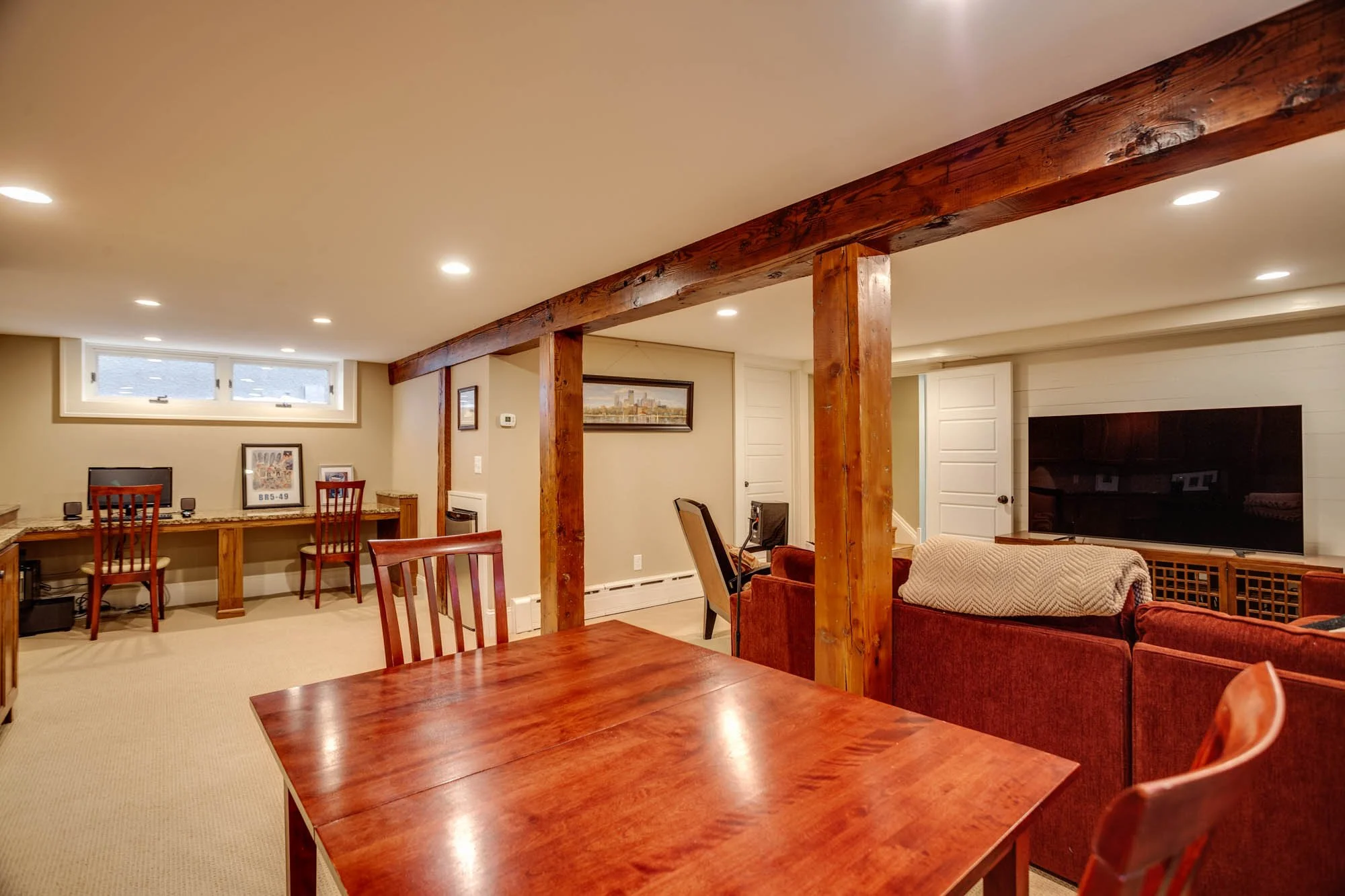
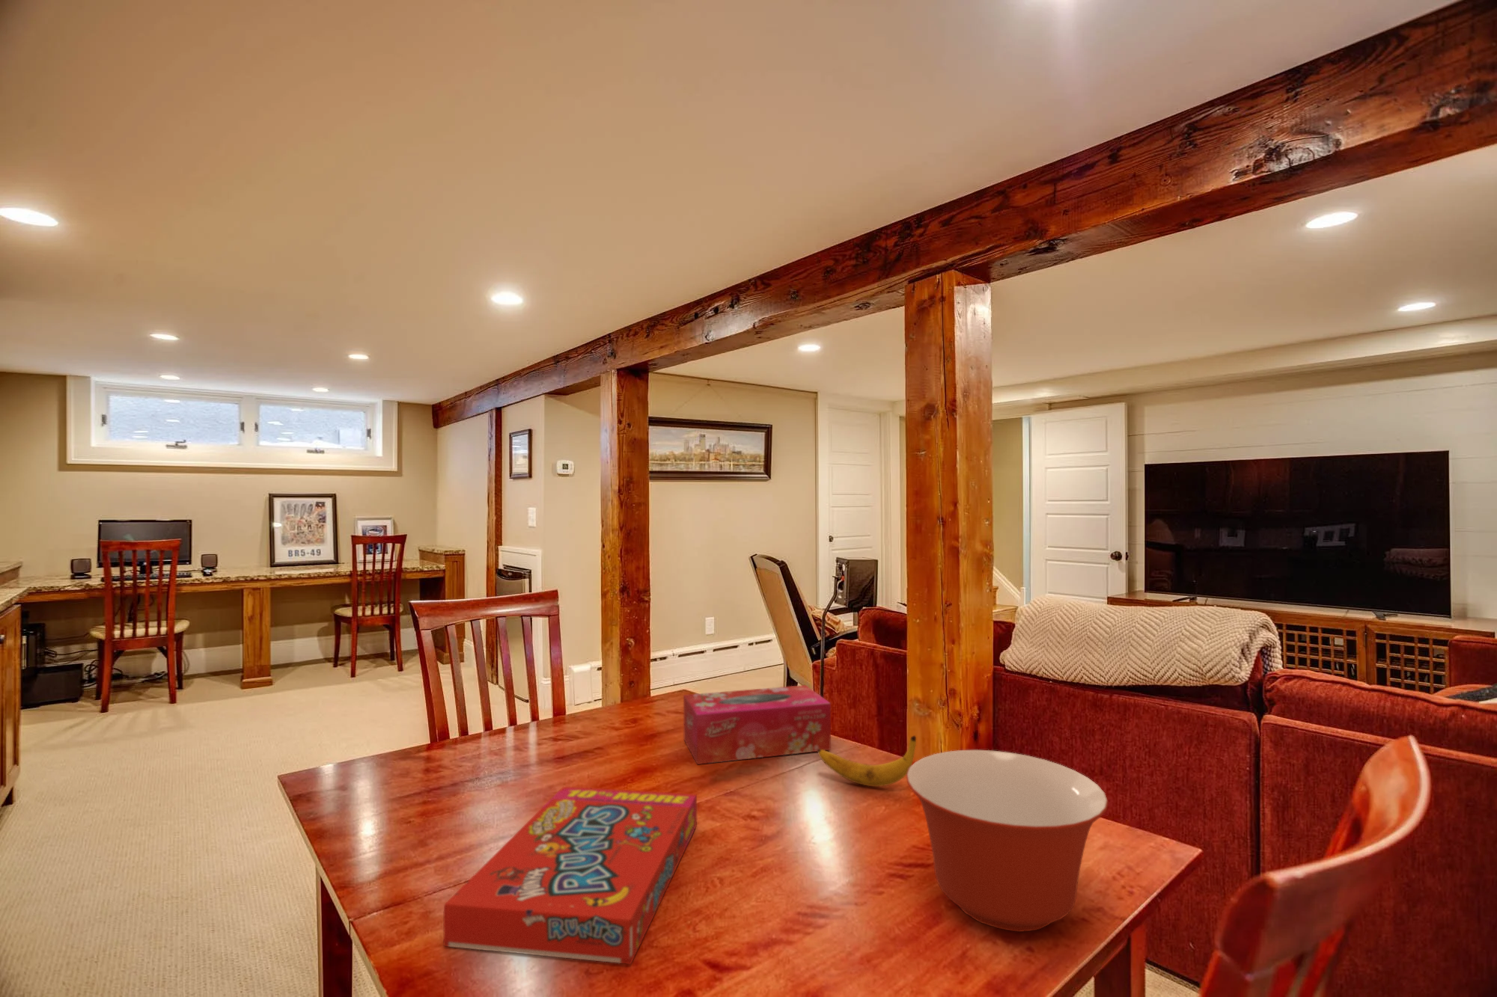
+ snack box [442,786,698,965]
+ banana [817,734,917,787]
+ tissue box [682,684,831,766]
+ mixing bowl [906,750,1110,932]
